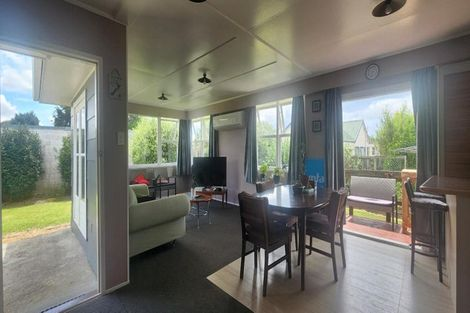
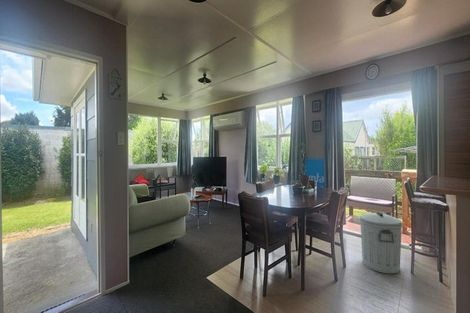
+ trash can [359,211,403,275]
